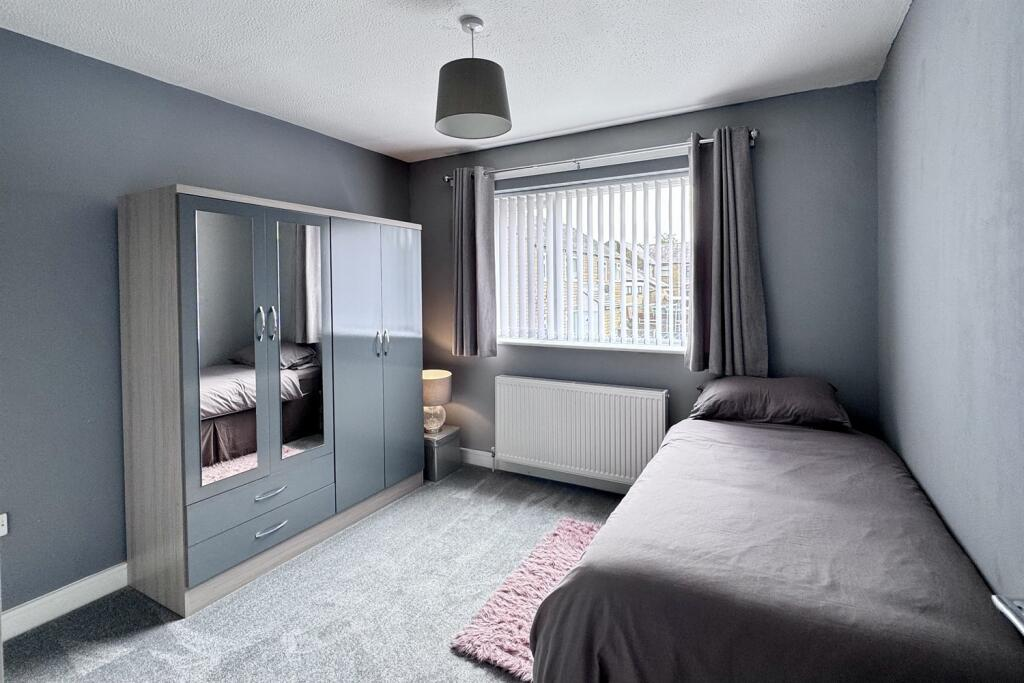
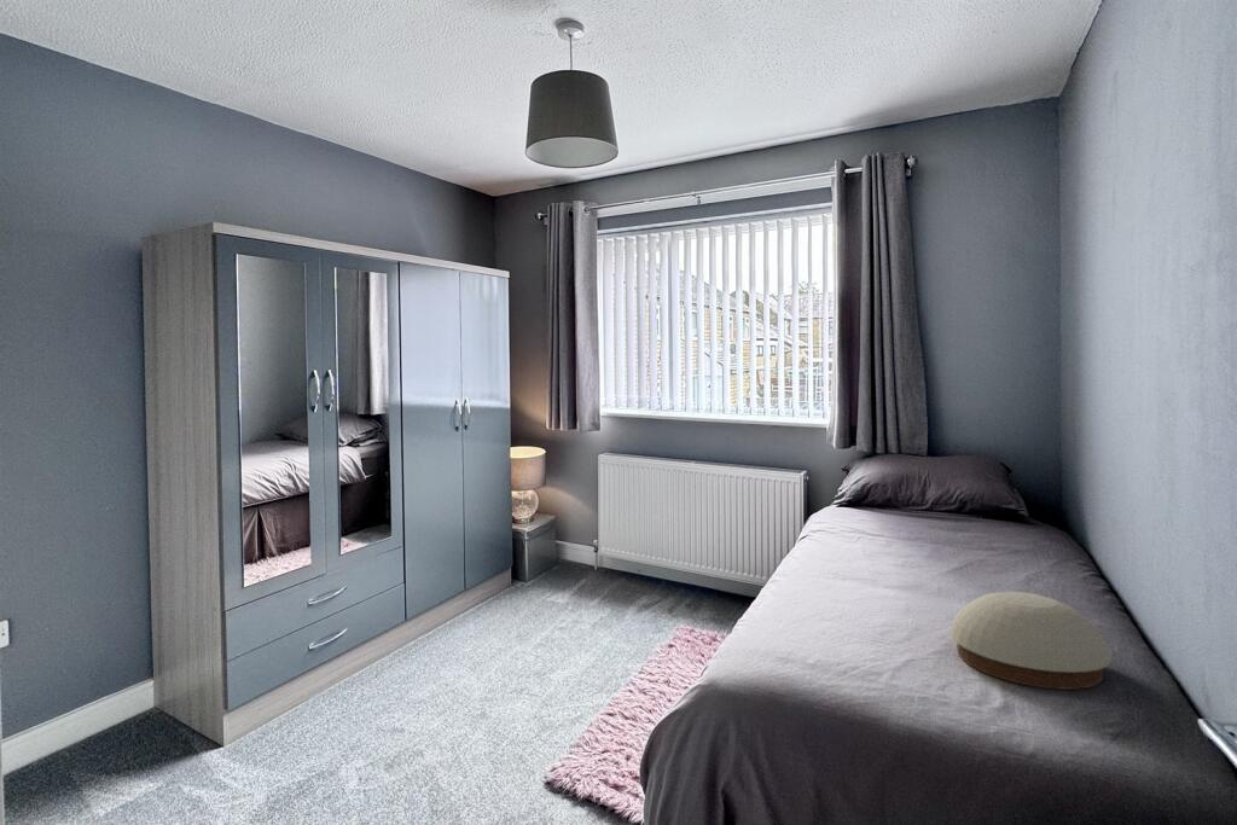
+ cushion [949,591,1113,691]
